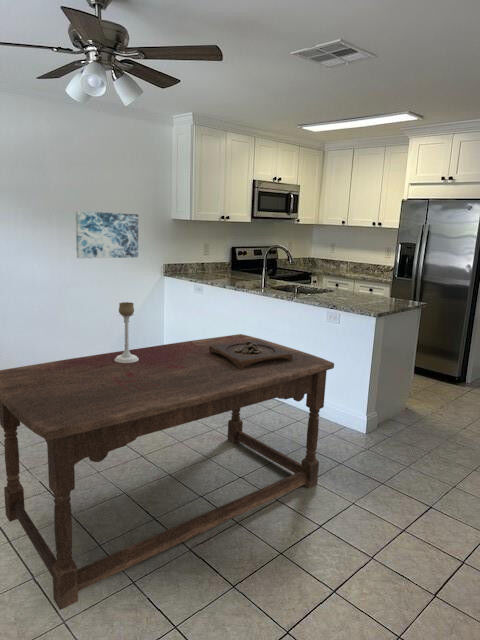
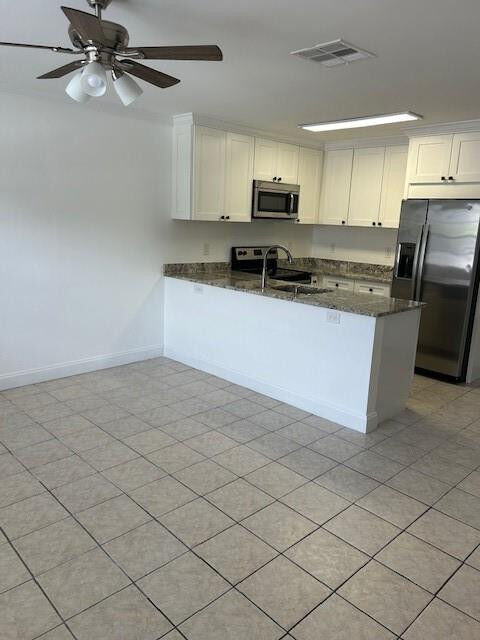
- dining table [0,333,335,611]
- candle holder [115,301,139,363]
- wooden tray [209,340,292,369]
- wall art [75,210,139,259]
